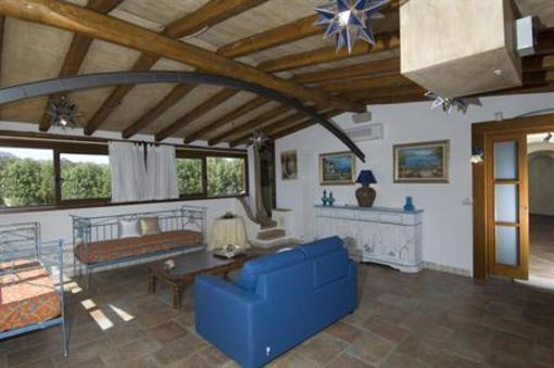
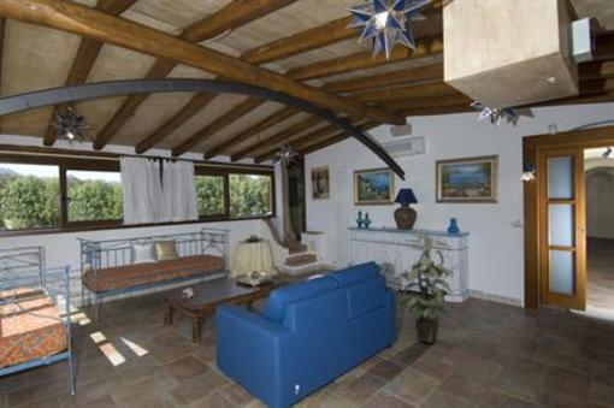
+ indoor plant [396,232,455,344]
